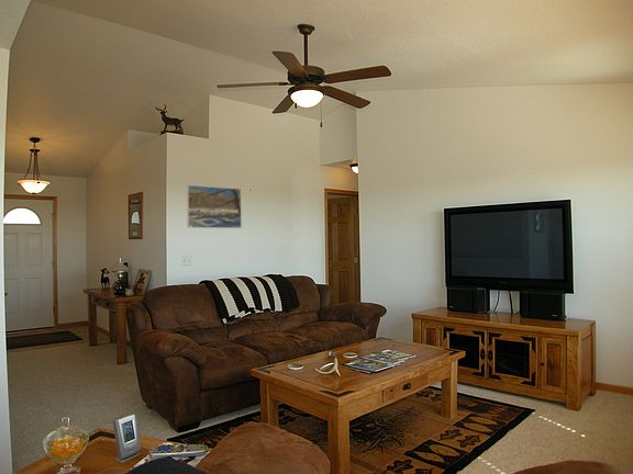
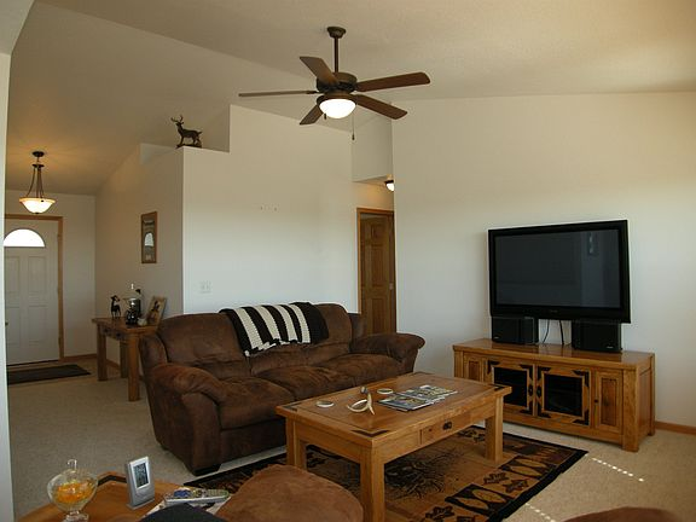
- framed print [186,184,243,229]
